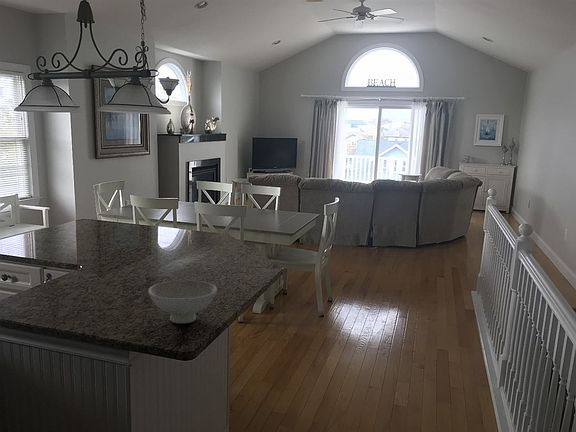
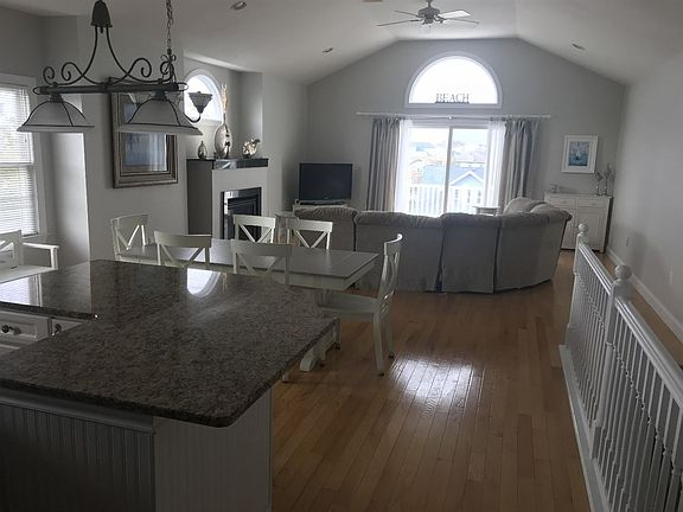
- bowl [147,279,218,324]
